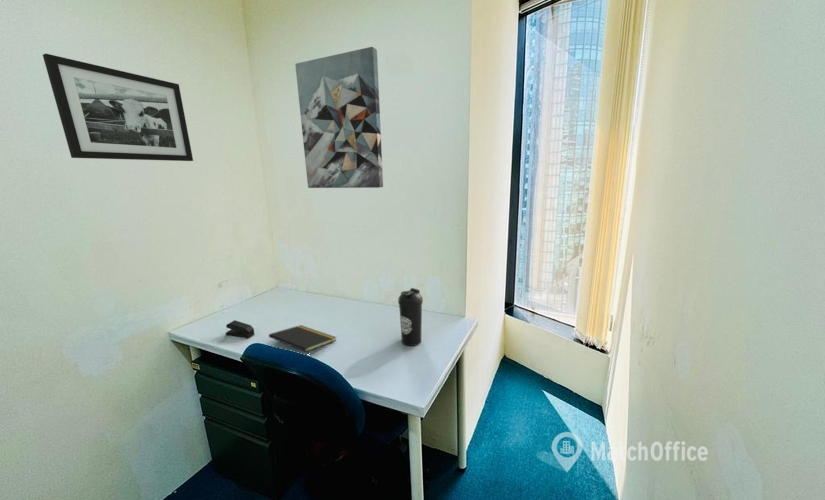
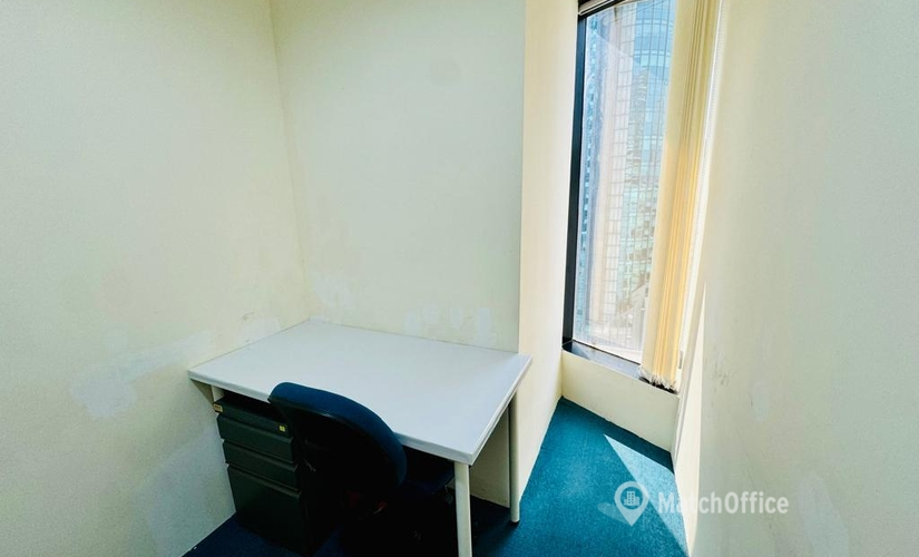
- stapler [225,319,255,339]
- picture frame [42,53,194,162]
- wall art [294,46,384,189]
- water bottle [397,287,424,347]
- notepad [268,324,337,353]
